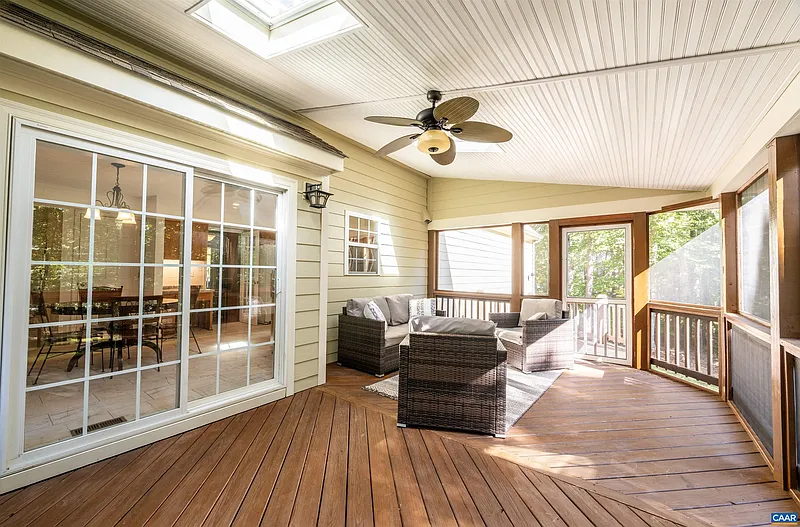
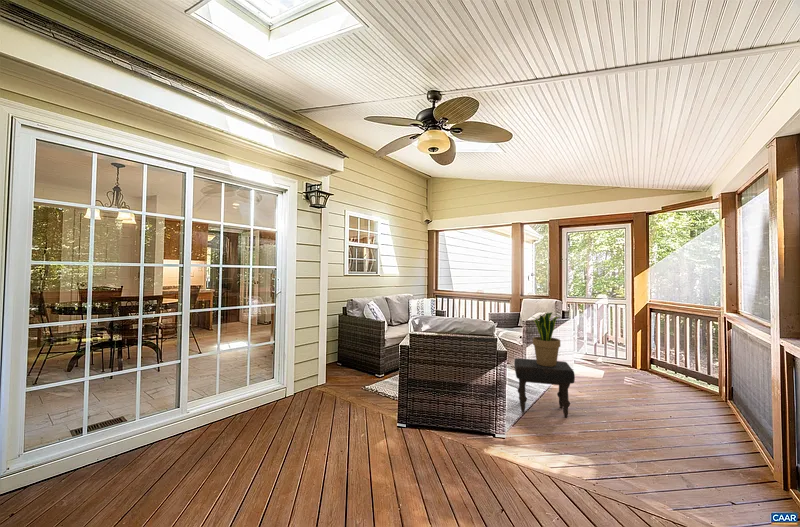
+ potted plant [532,311,563,367]
+ ottoman [513,357,576,418]
